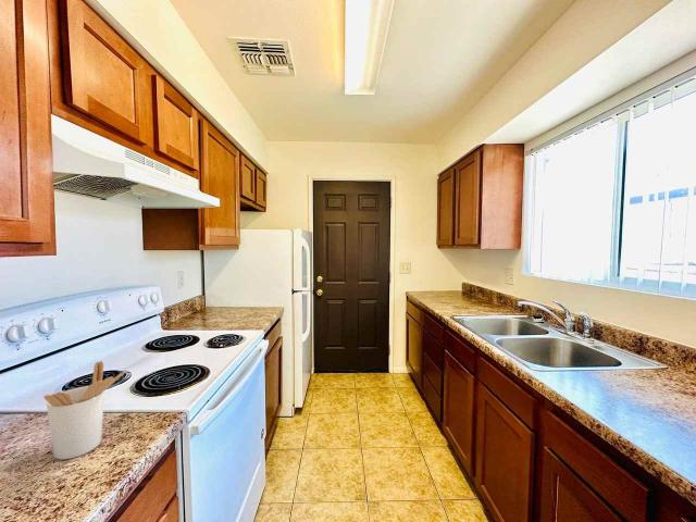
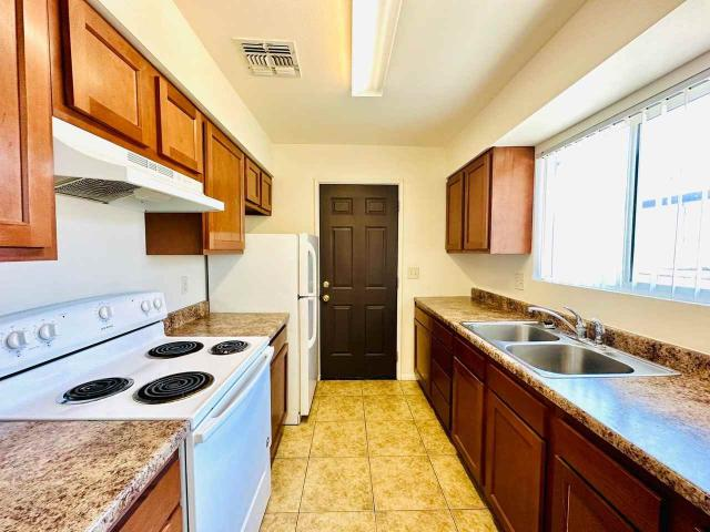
- utensil holder [42,360,126,460]
